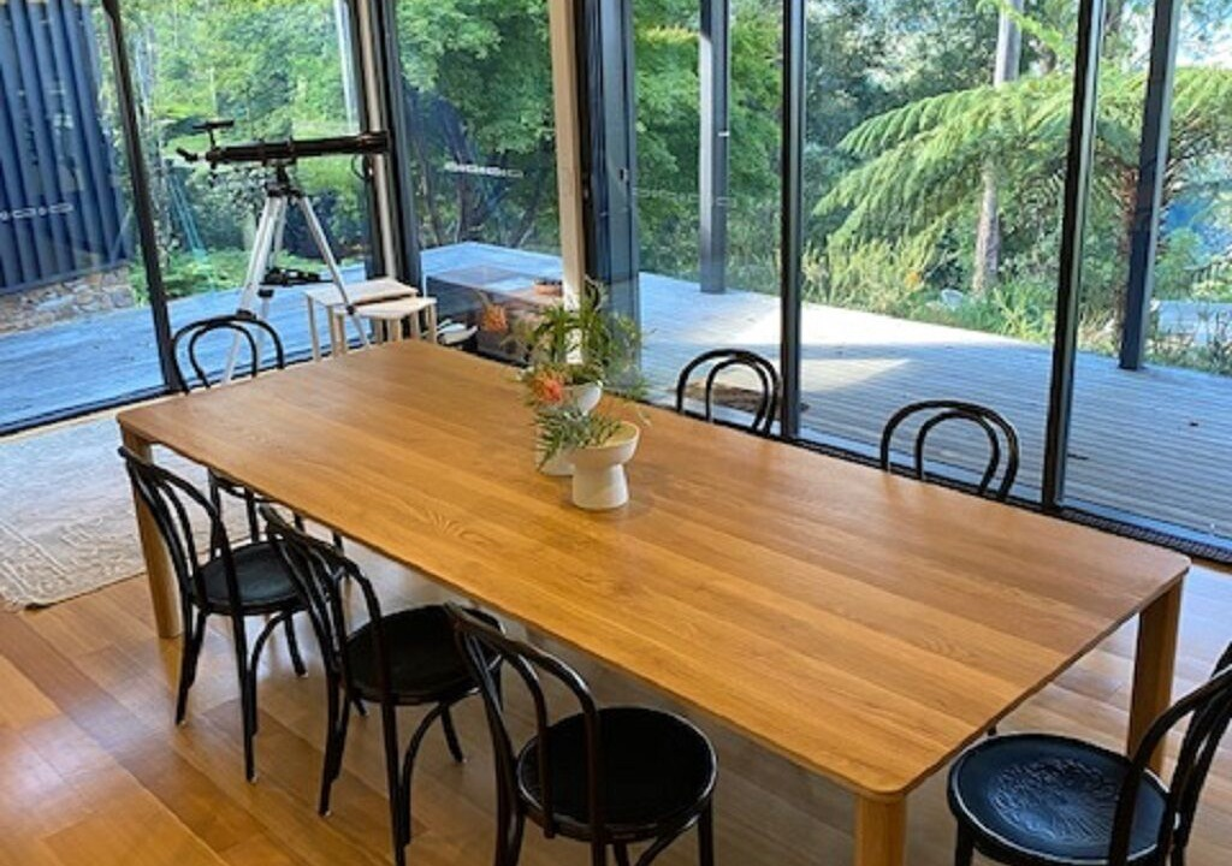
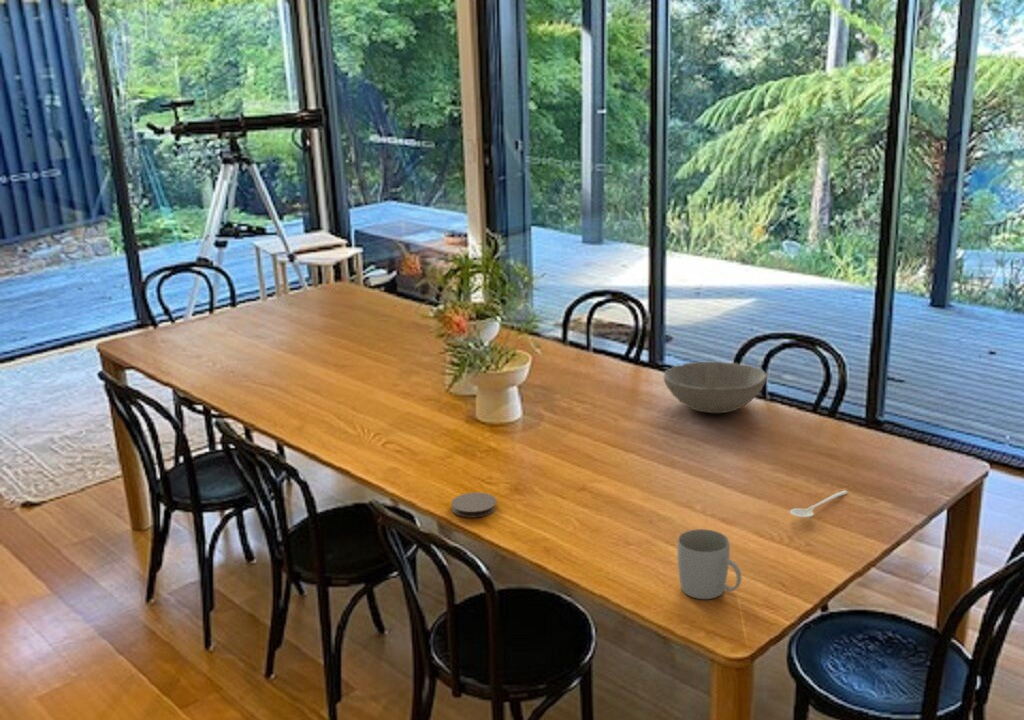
+ coaster [451,492,498,519]
+ mug [676,528,742,600]
+ bowl [663,361,768,414]
+ stirrer [789,489,849,518]
